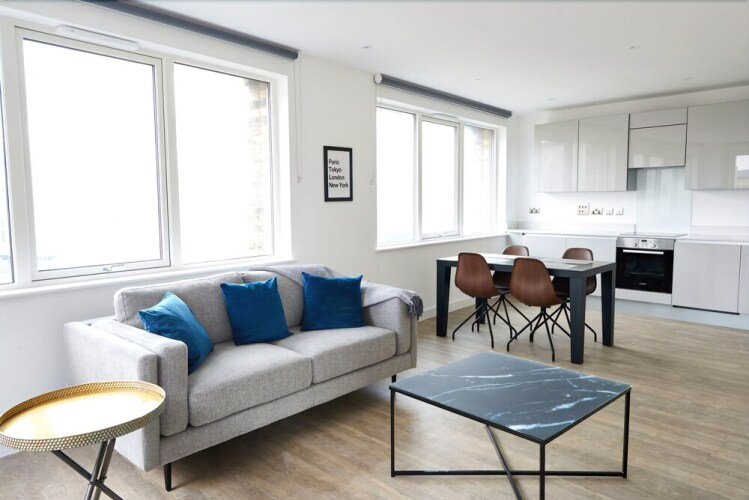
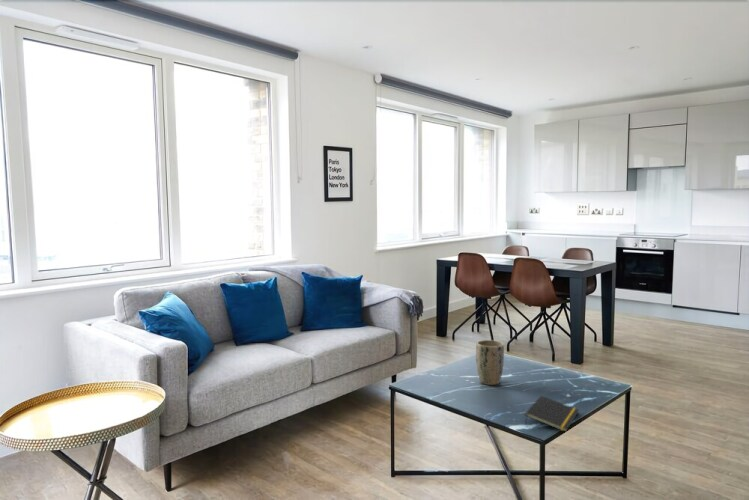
+ plant pot [475,339,505,386]
+ notepad [524,394,580,433]
